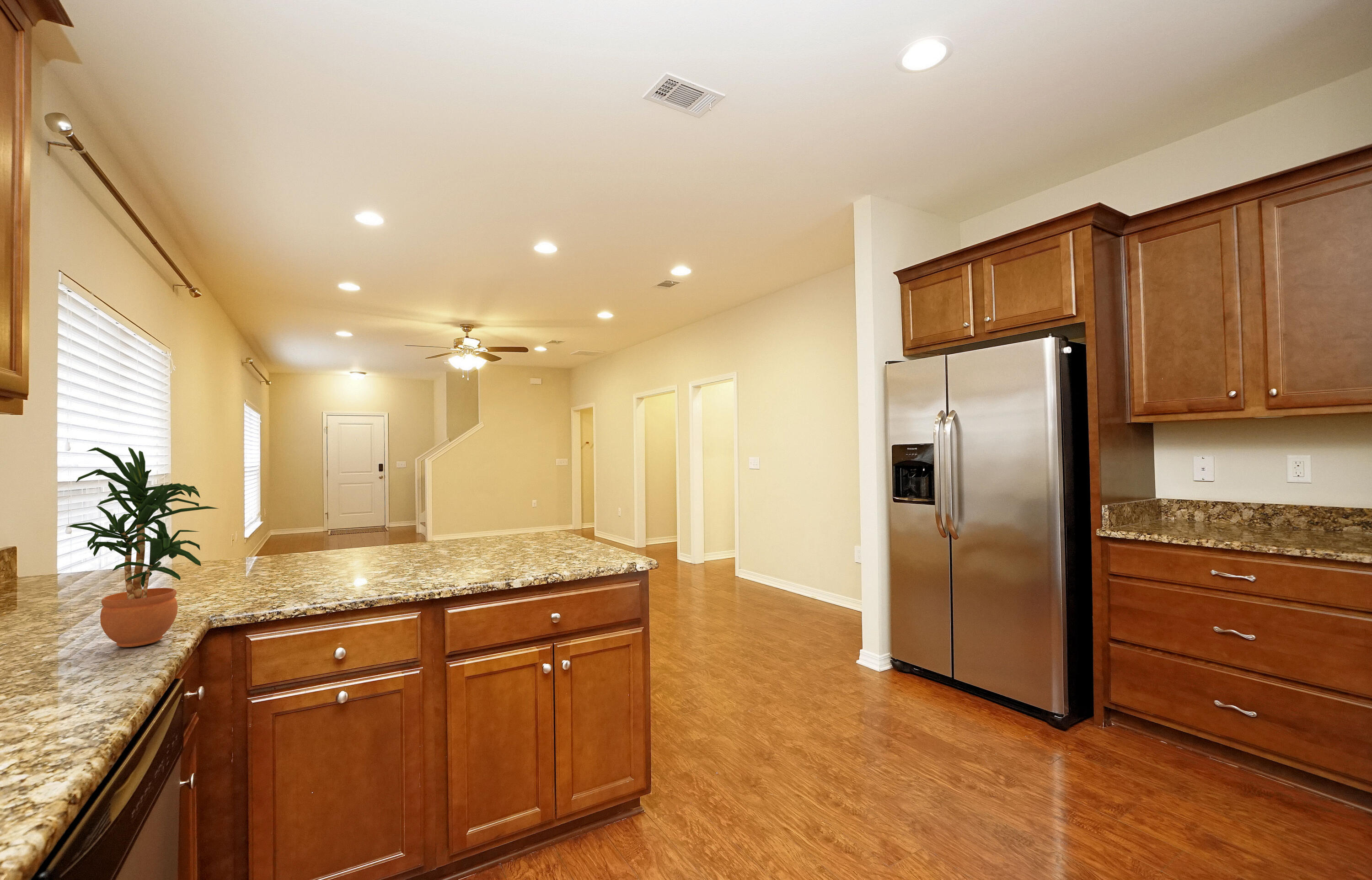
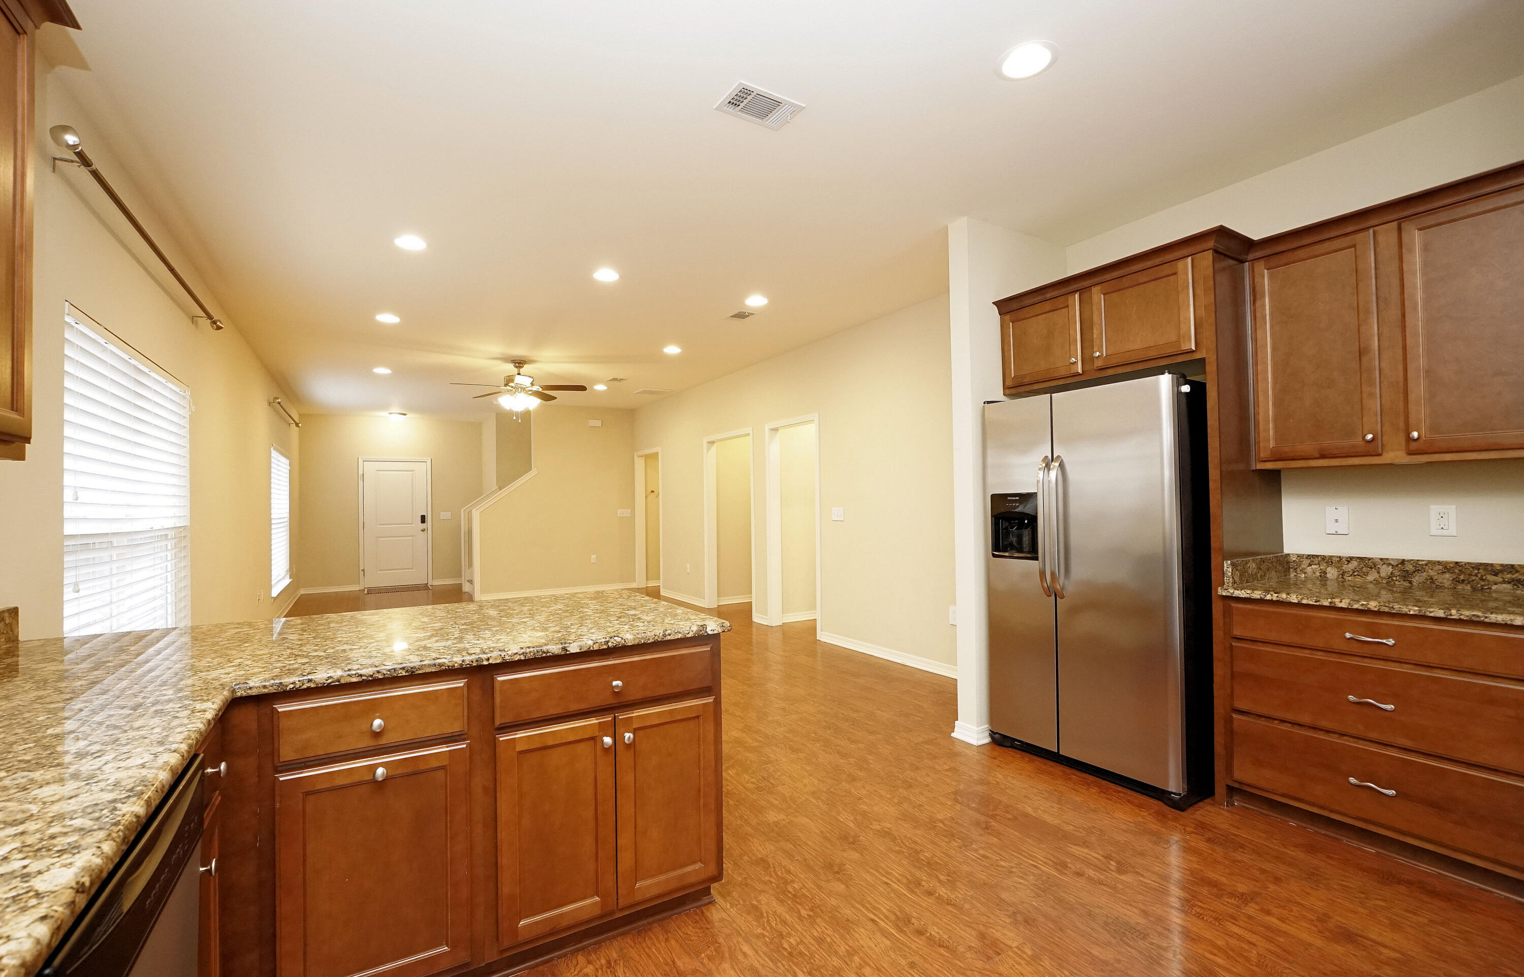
- potted plant [66,447,220,648]
